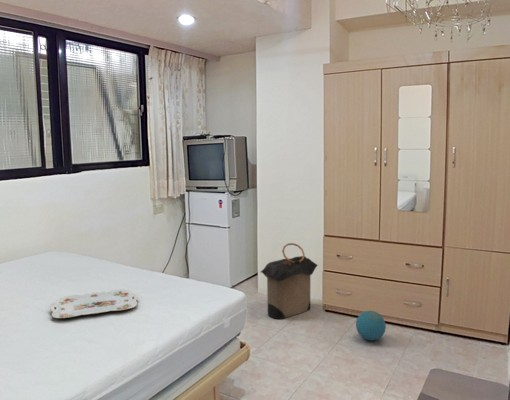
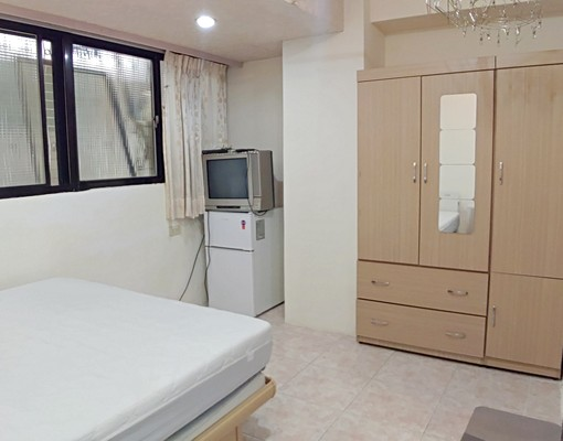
- serving tray [49,288,139,319]
- ball [355,310,387,342]
- laundry hamper [260,242,319,320]
